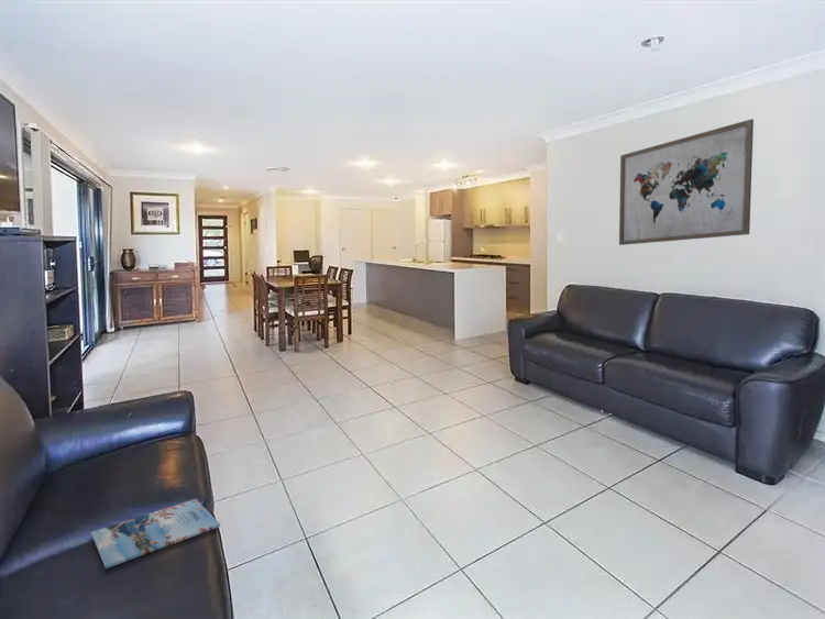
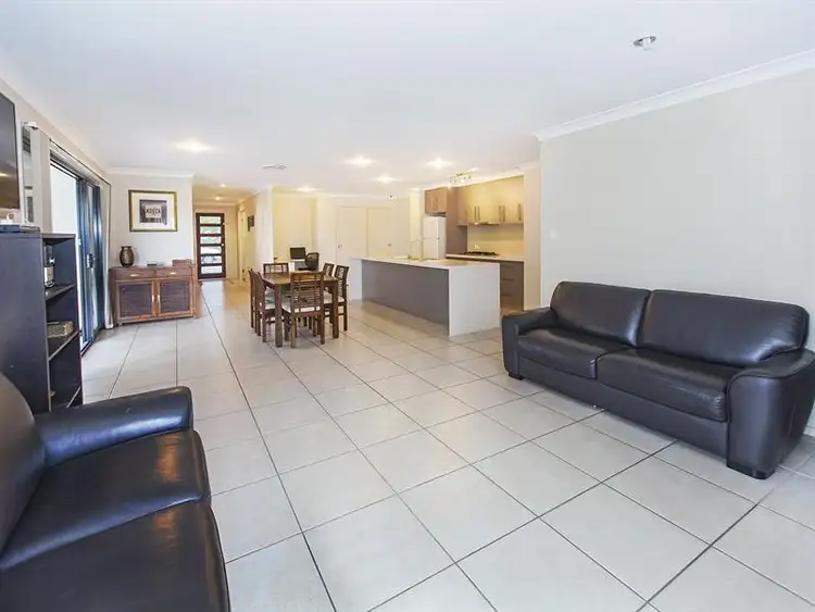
- magazine [90,498,221,570]
- wall art [618,118,755,246]
